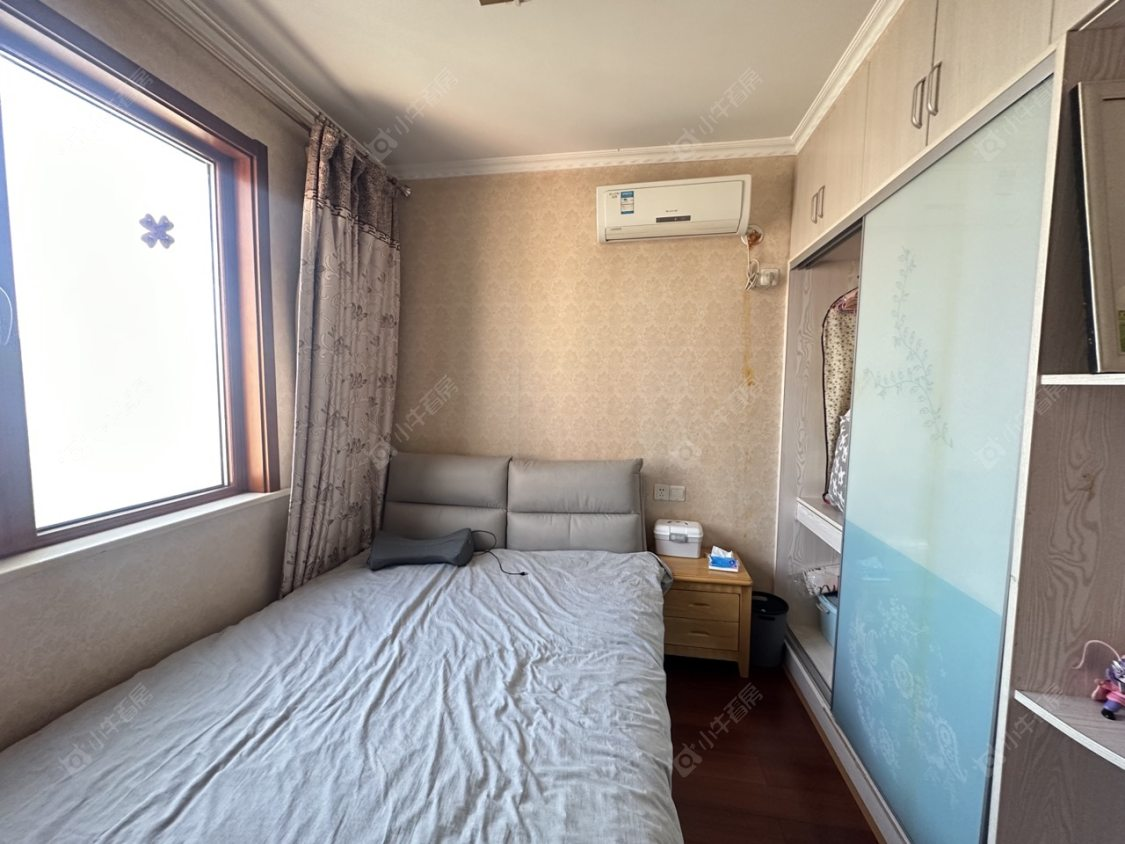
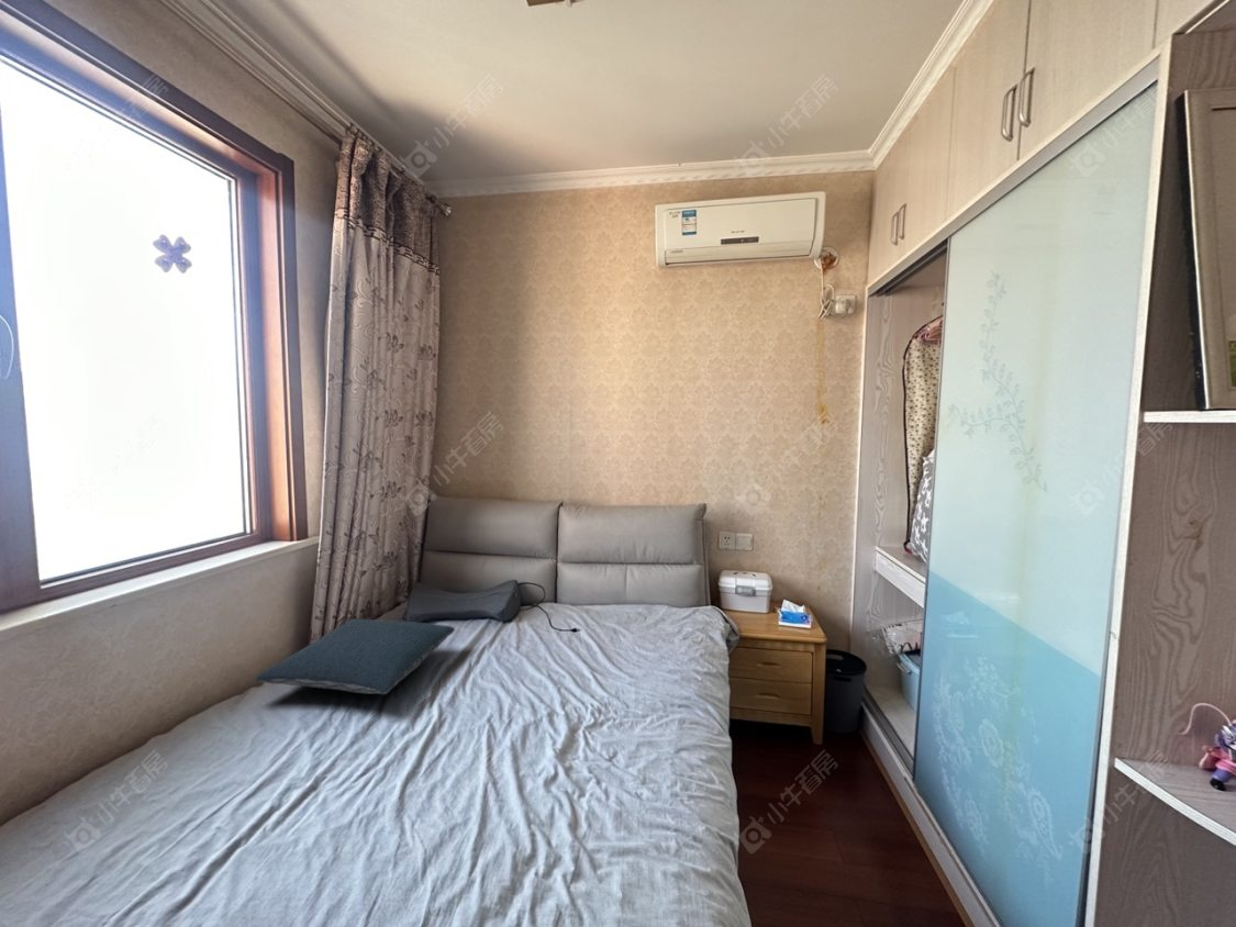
+ pillow [255,617,456,695]
